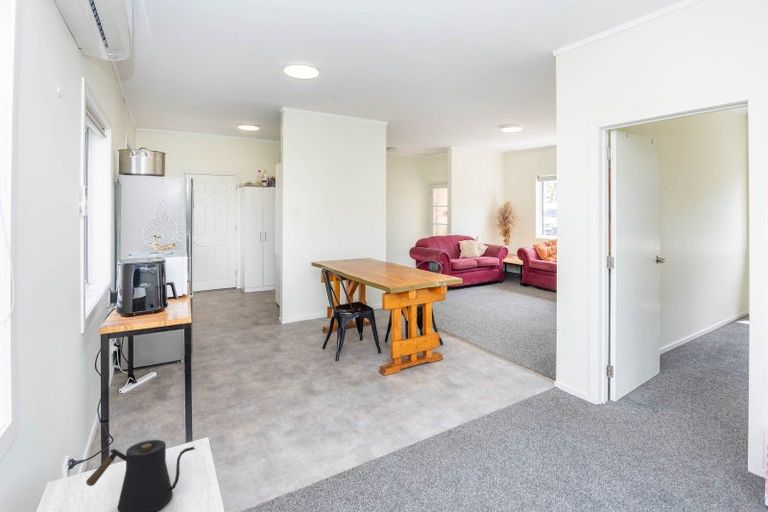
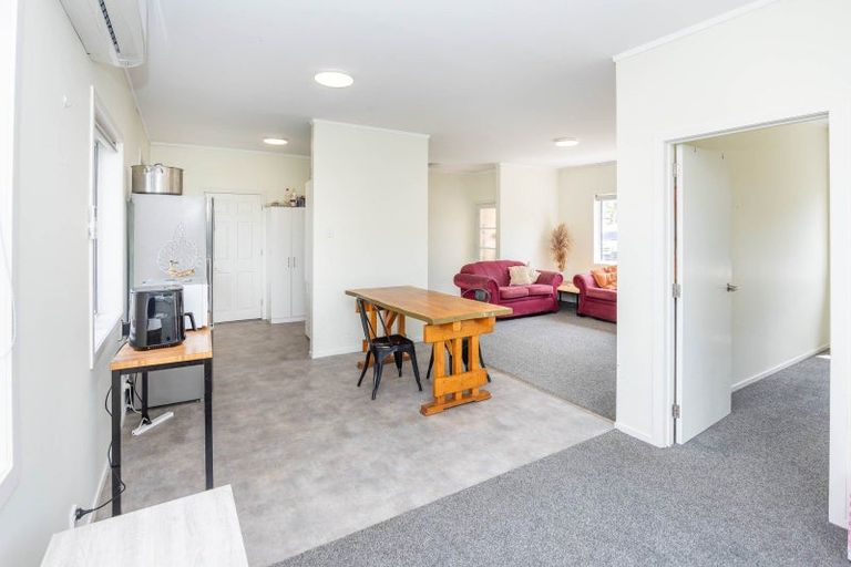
- kettle [85,439,196,512]
